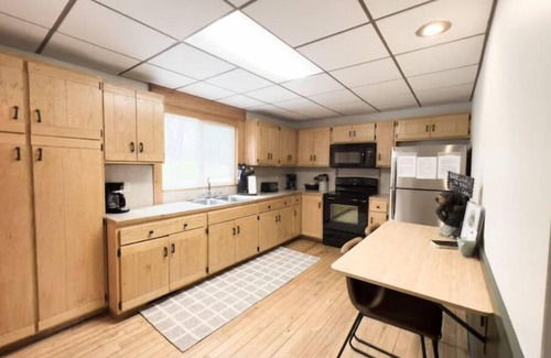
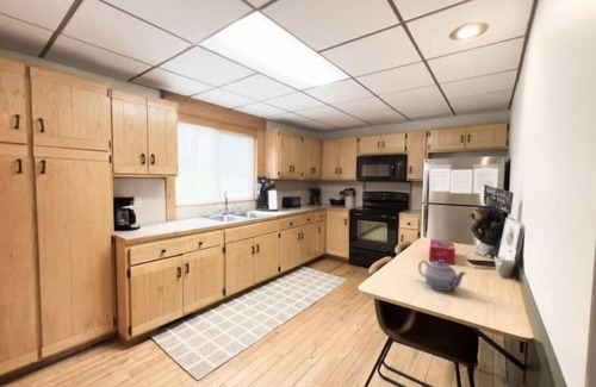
+ teapot [417,260,467,292]
+ tissue box [428,238,457,266]
